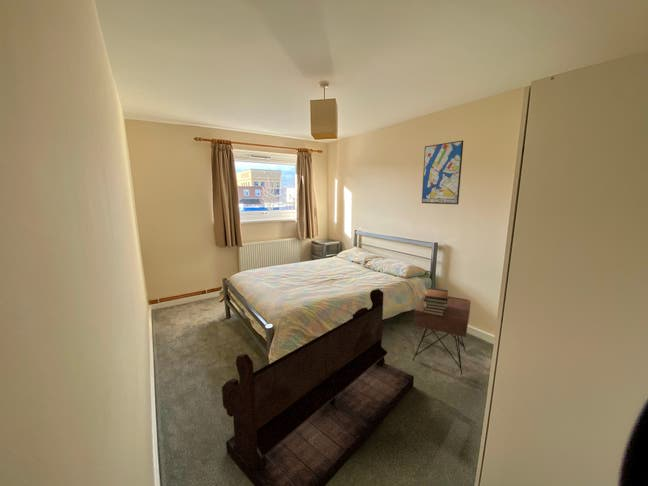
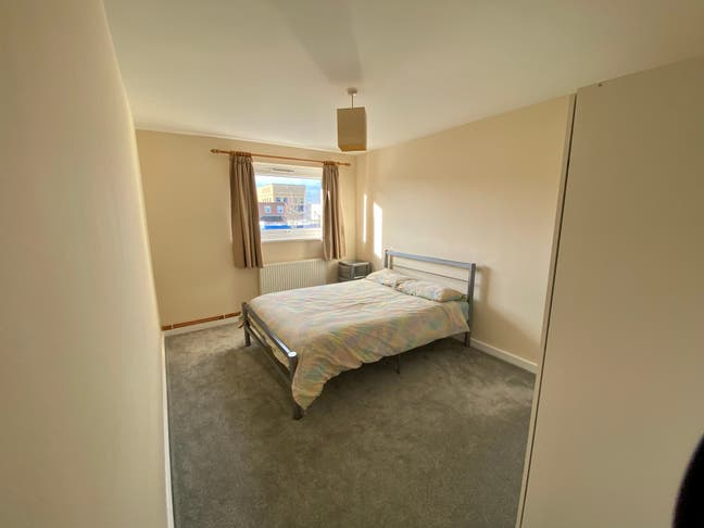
- book stack [423,287,449,316]
- wall art [421,140,464,205]
- nightstand [412,292,472,375]
- bench [221,288,415,486]
